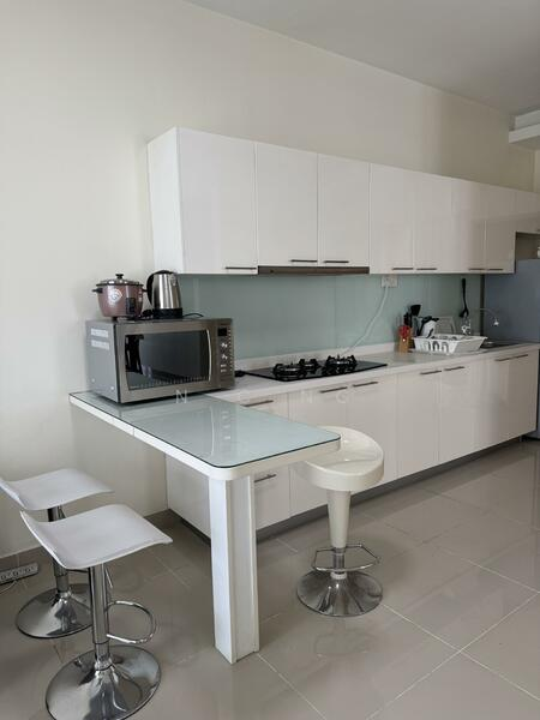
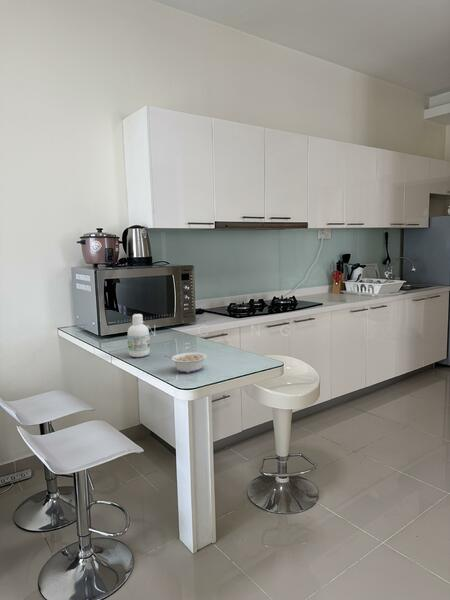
+ bottle [126,313,151,358]
+ legume [163,351,208,374]
